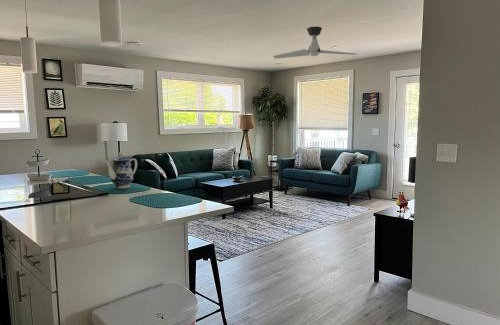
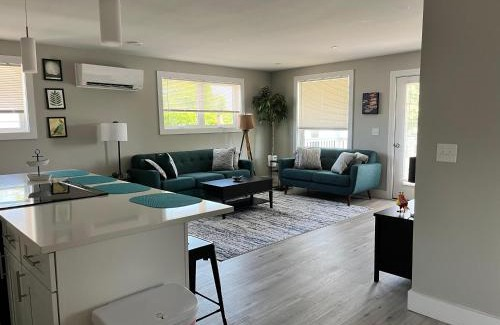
- teapot [103,151,138,189]
- ceiling fan [272,25,358,59]
